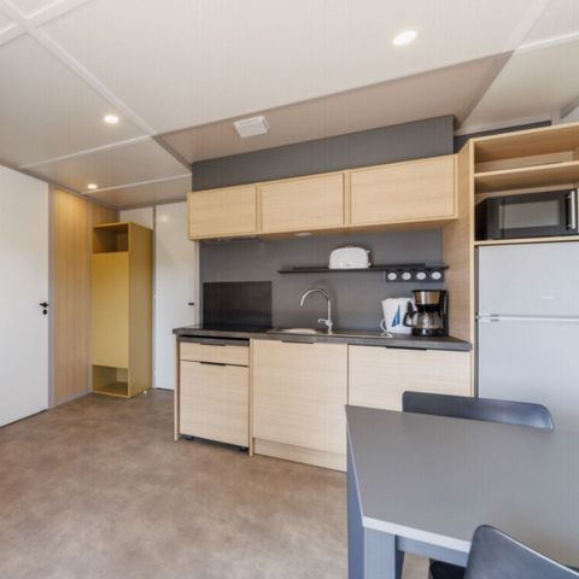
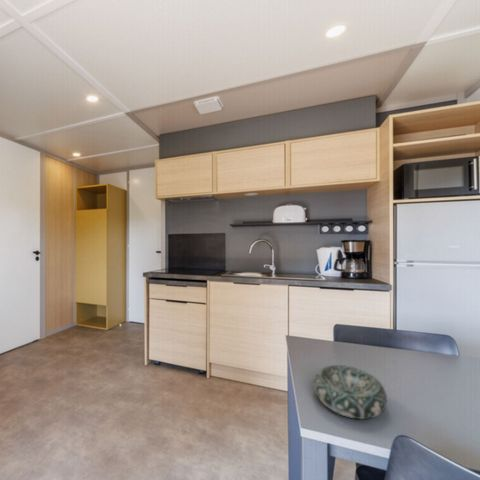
+ decorative bowl [313,364,388,420]
